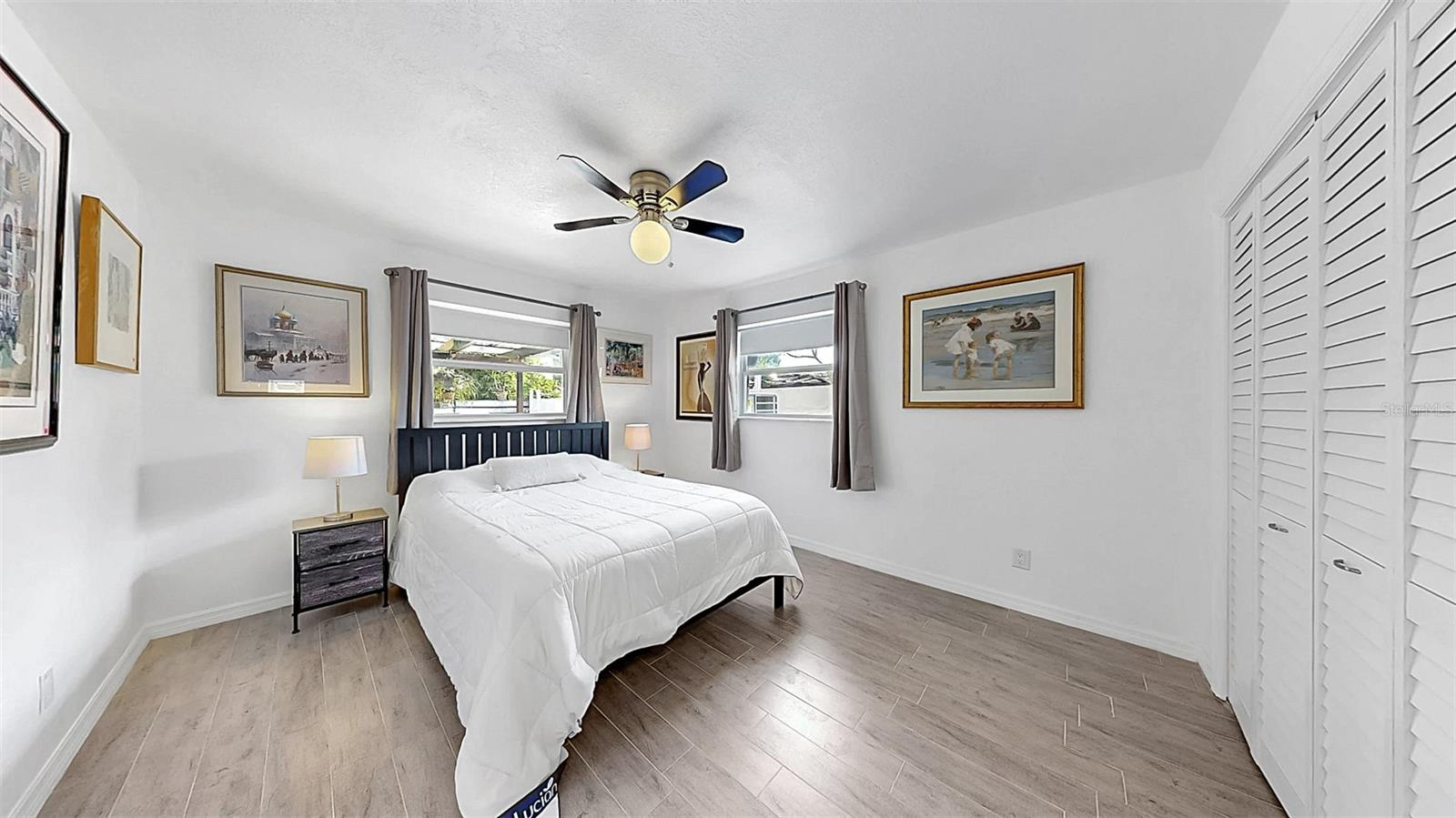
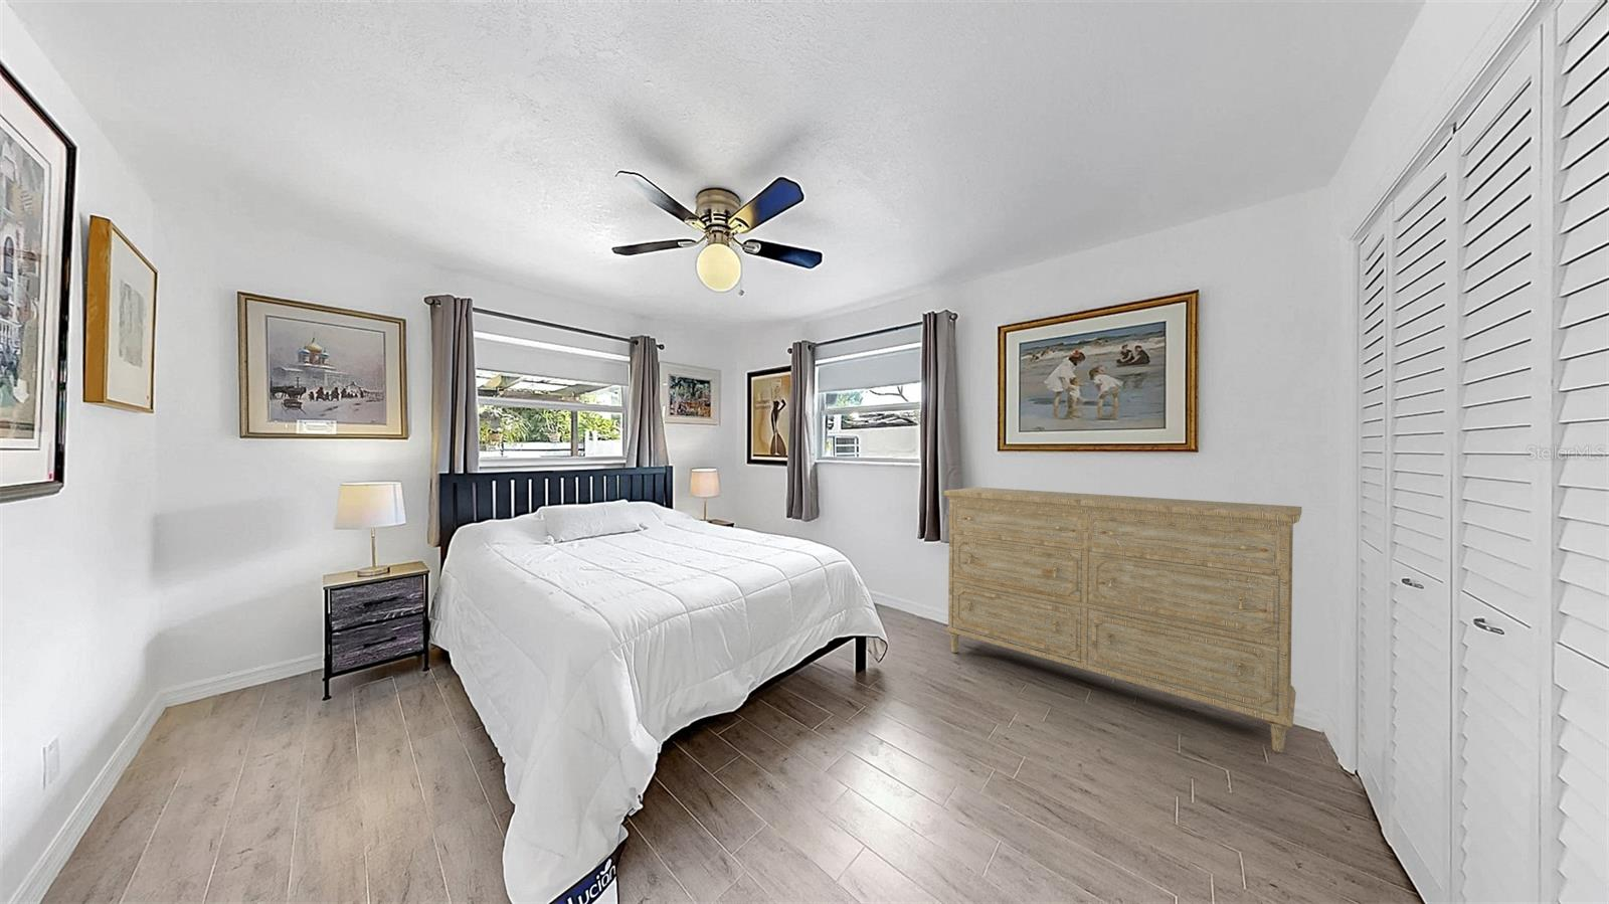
+ dresser [944,486,1302,754]
